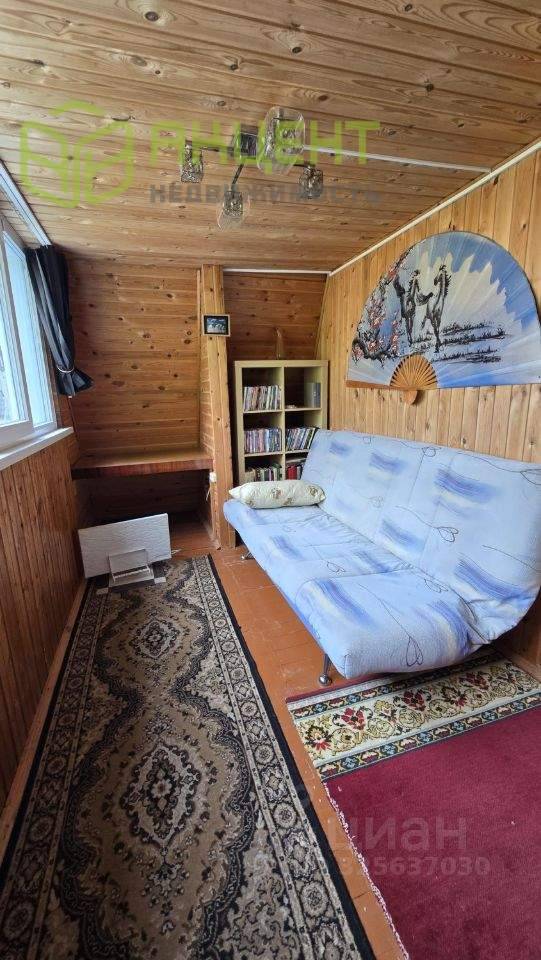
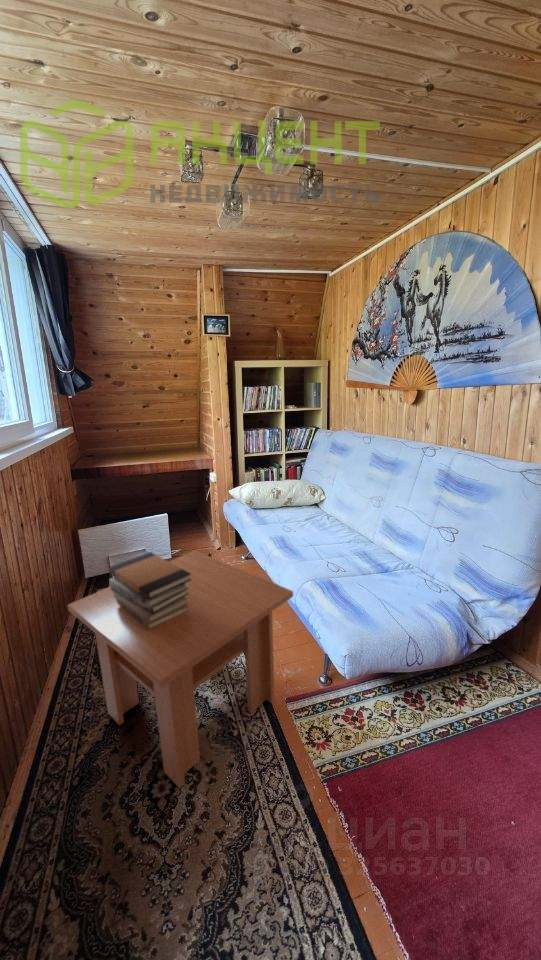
+ book stack [108,551,192,630]
+ coffee table [66,549,294,789]
